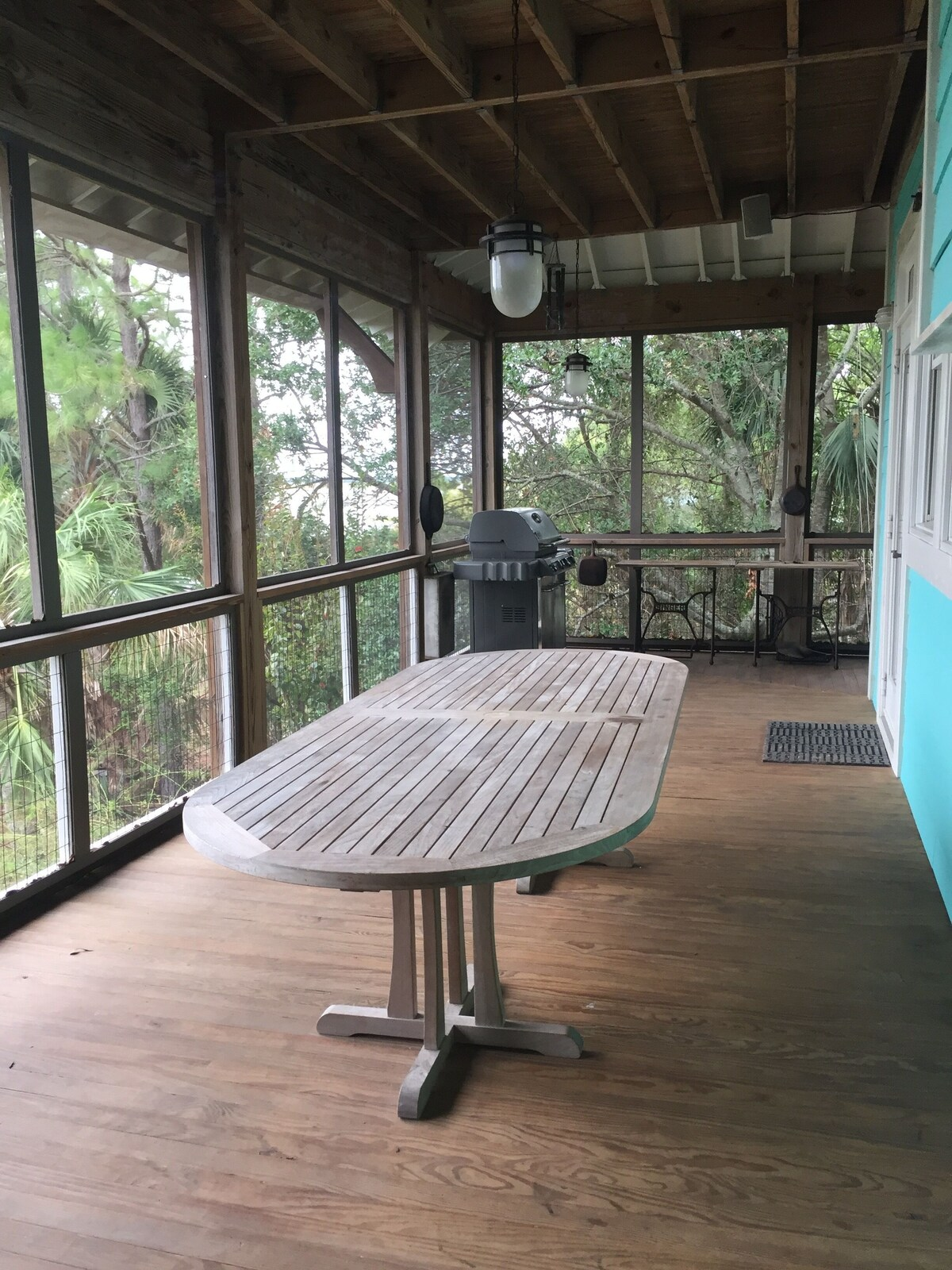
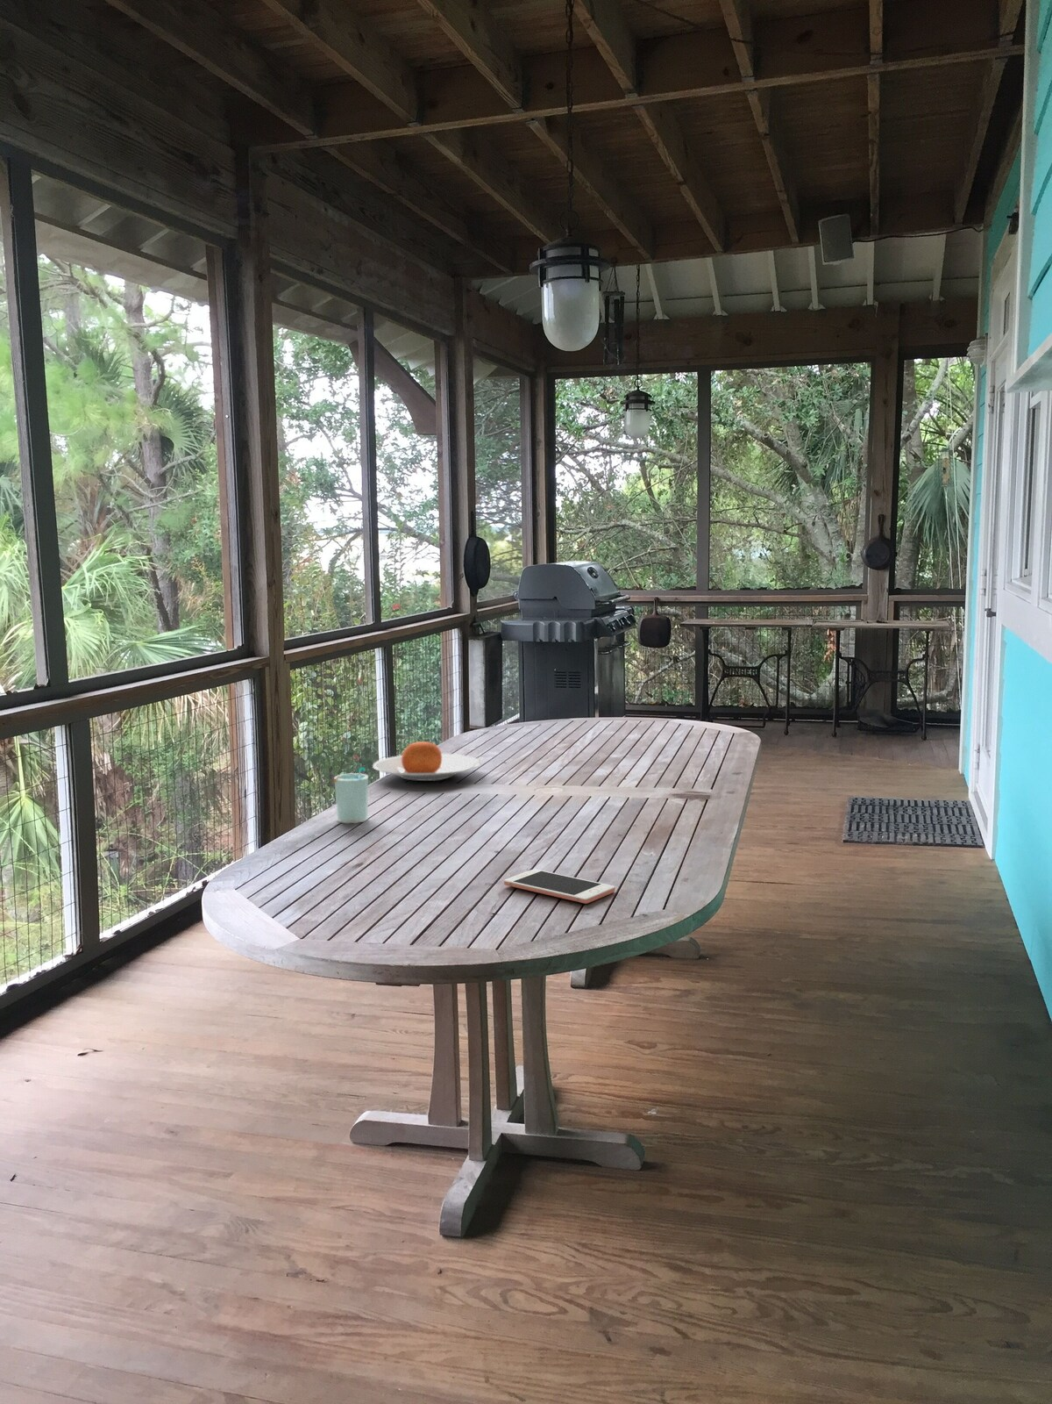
+ plate [371,741,482,782]
+ cup [333,767,369,825]
+ cell phone [503,869,617,904]
